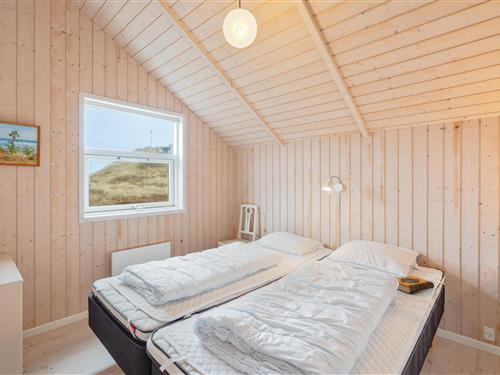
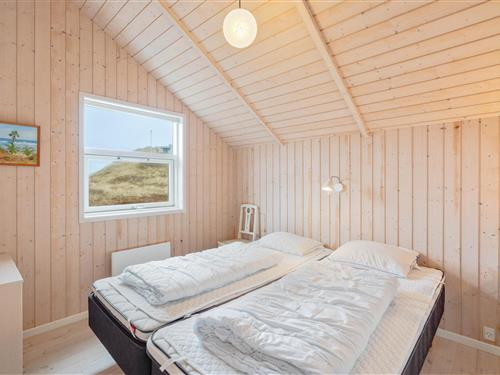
- hardback book [396,275,435,294]
